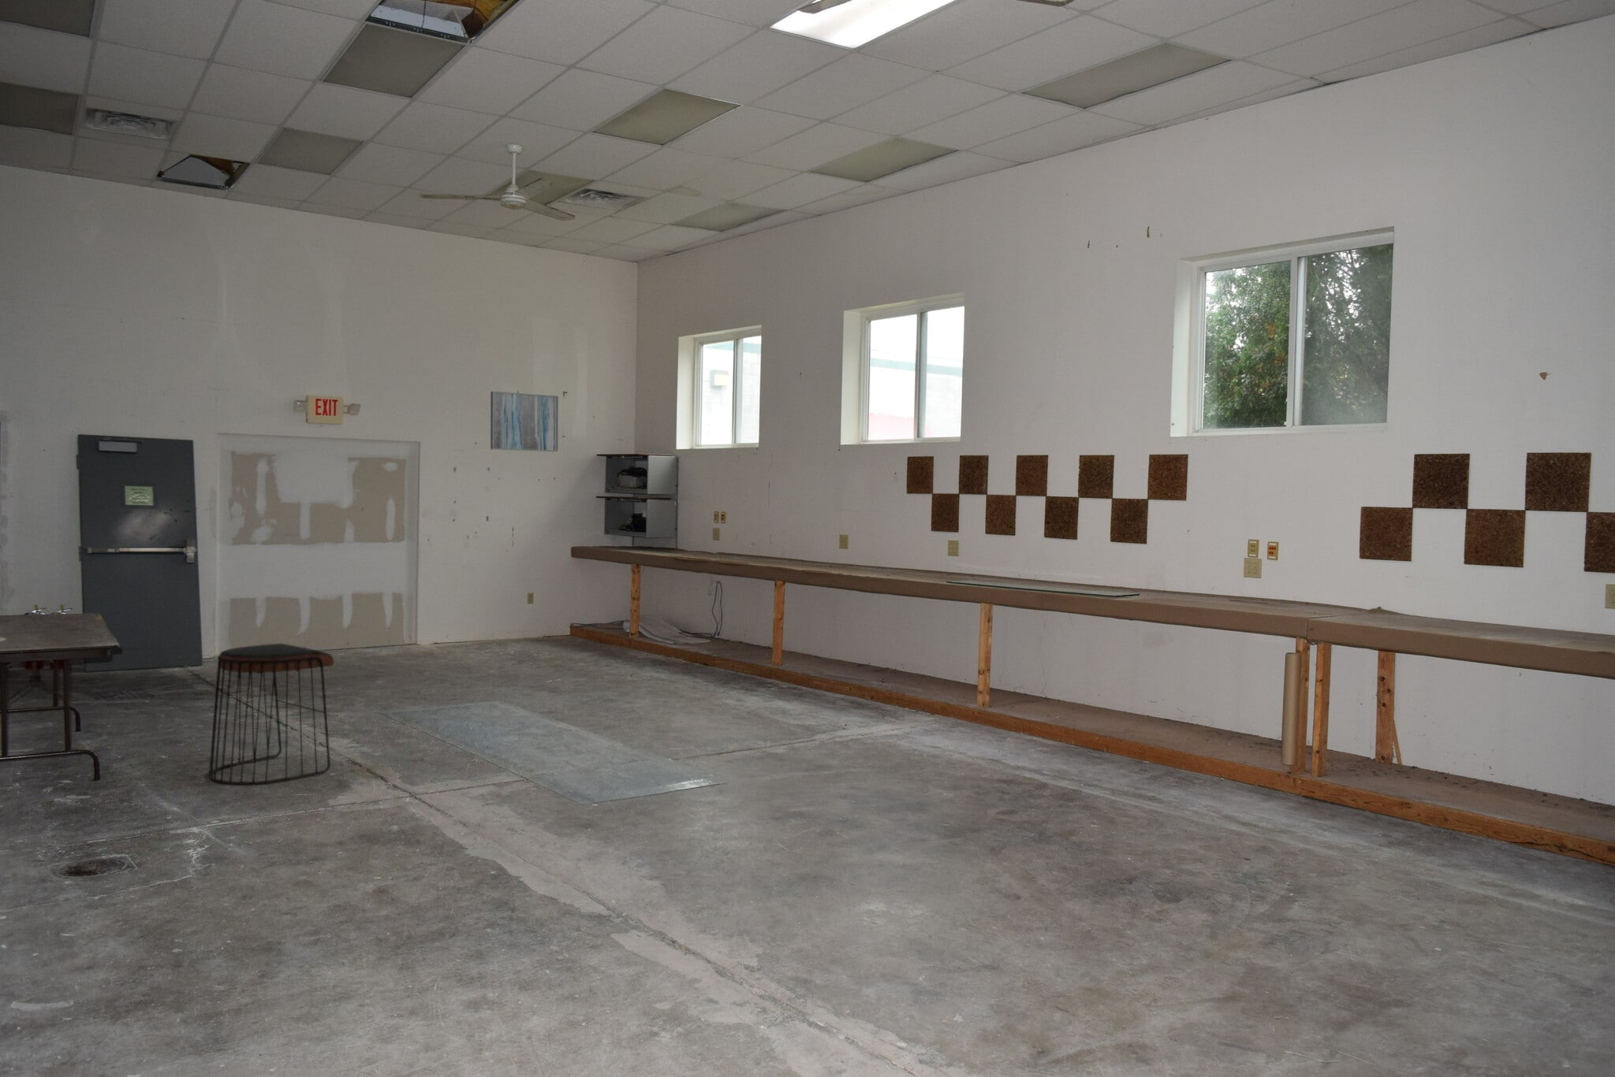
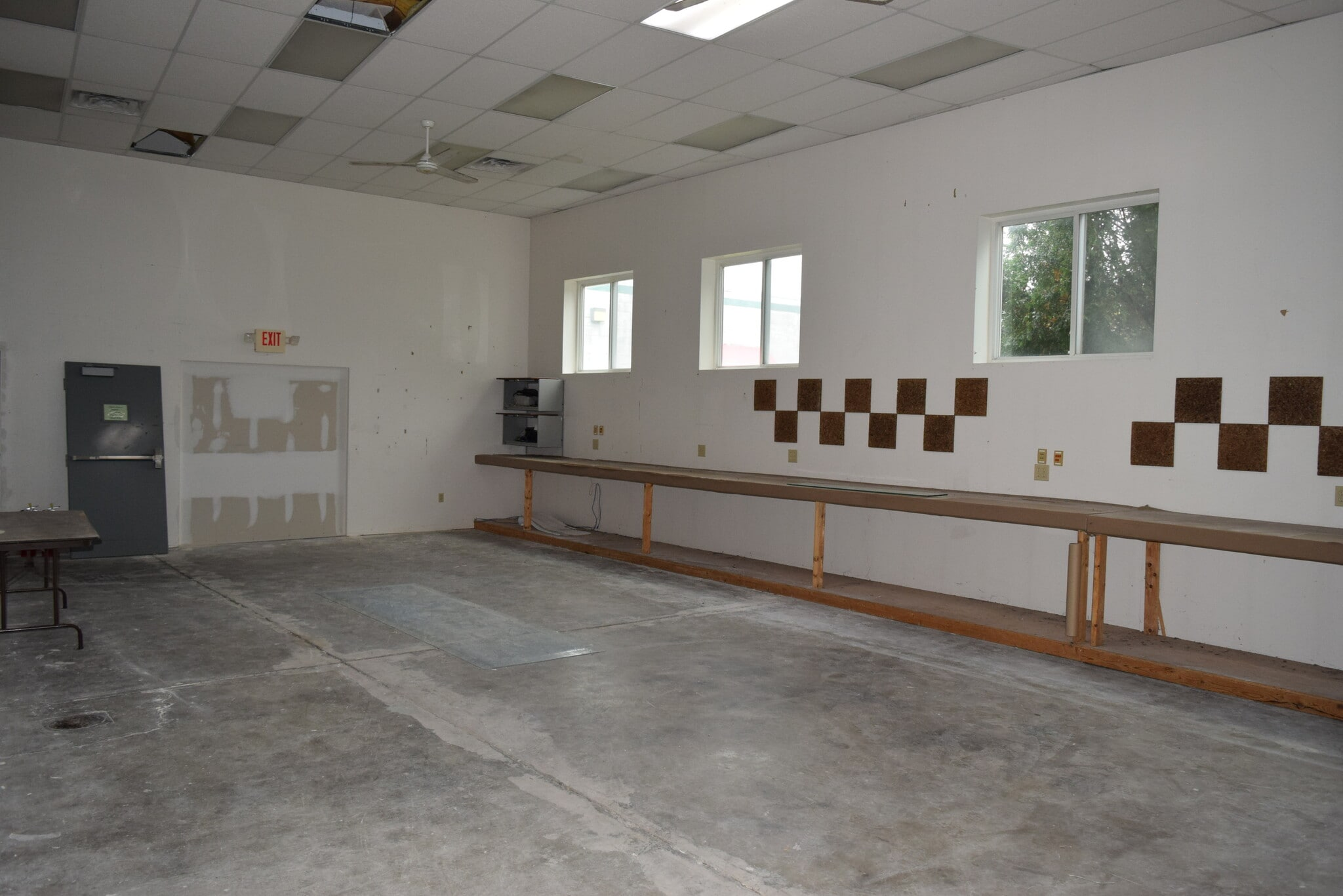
- wall art [489,391,559,452]
- stool [208,643,336,785]
